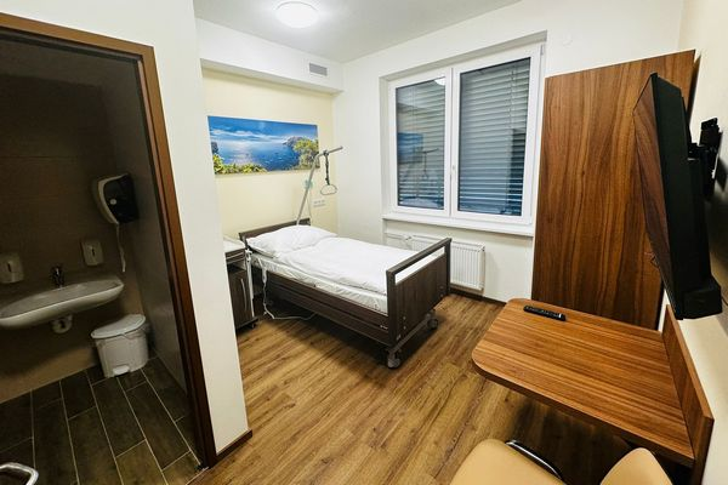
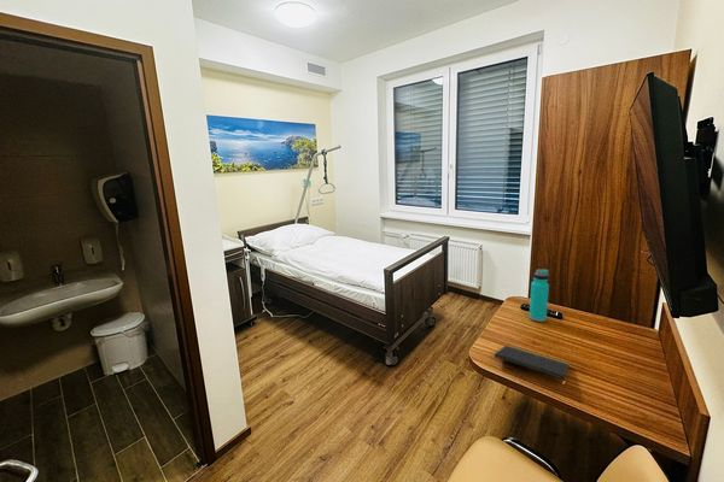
+ notepad [494,343,571,389]
+ water bottle [529,269,550,323]
